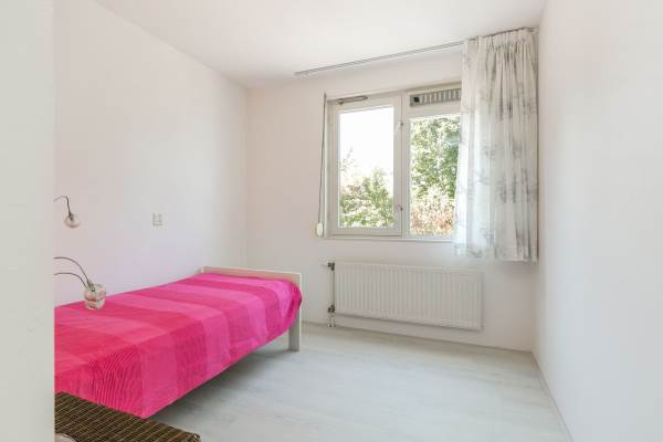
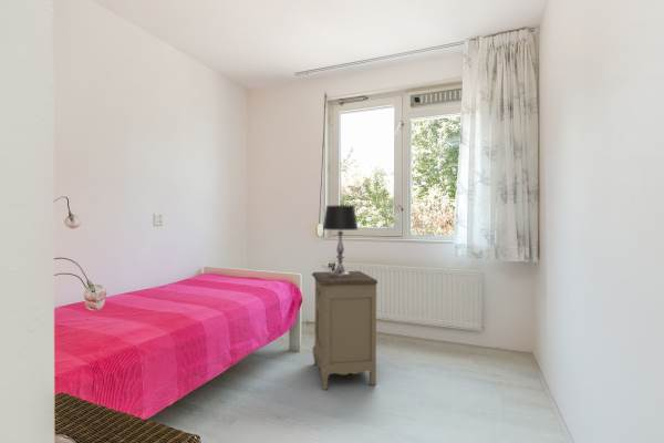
+ nightstand [305,270,378,391]
+ table lamp [322,204,359,277]
